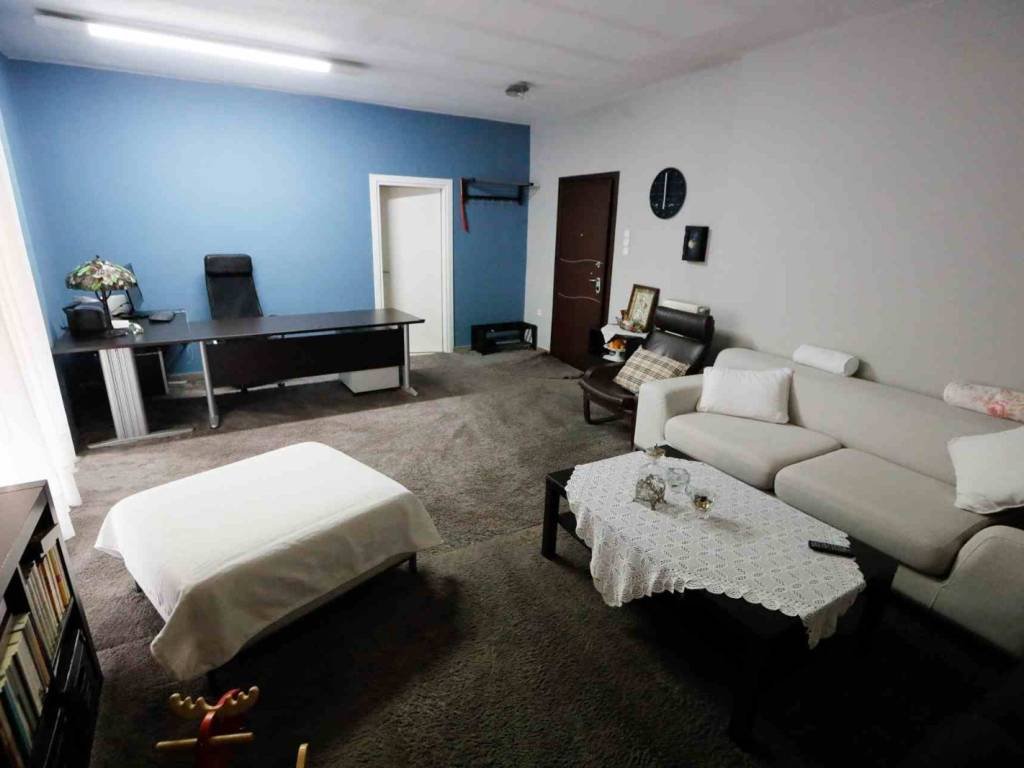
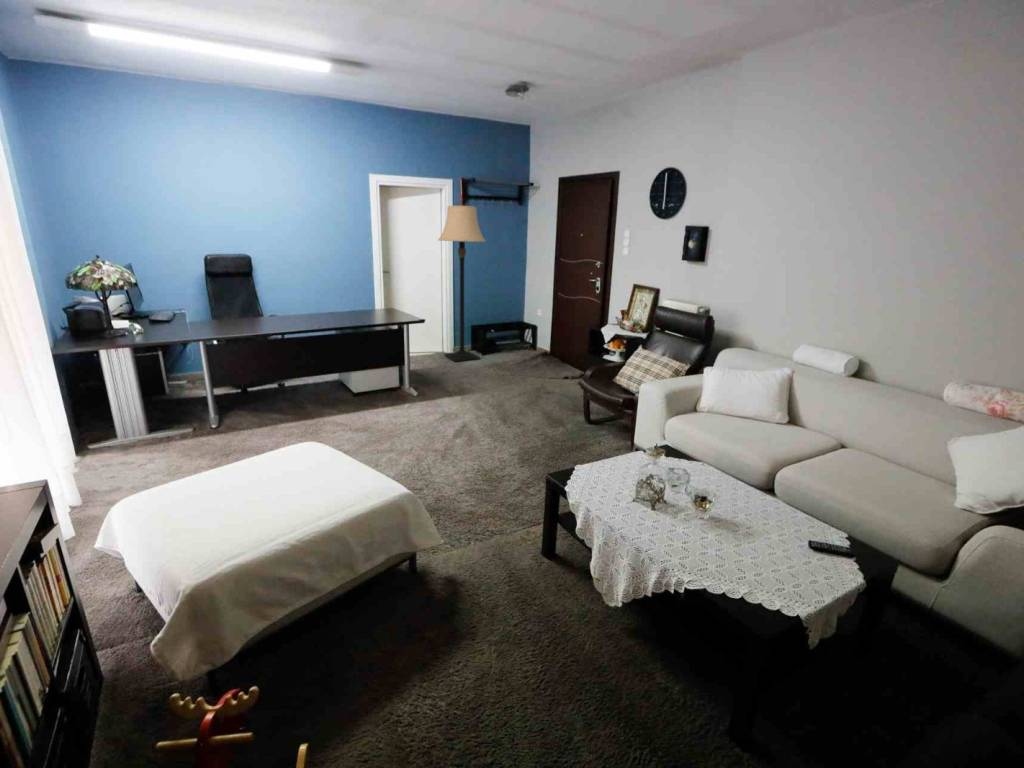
+ lamp [437,205,487,363]
